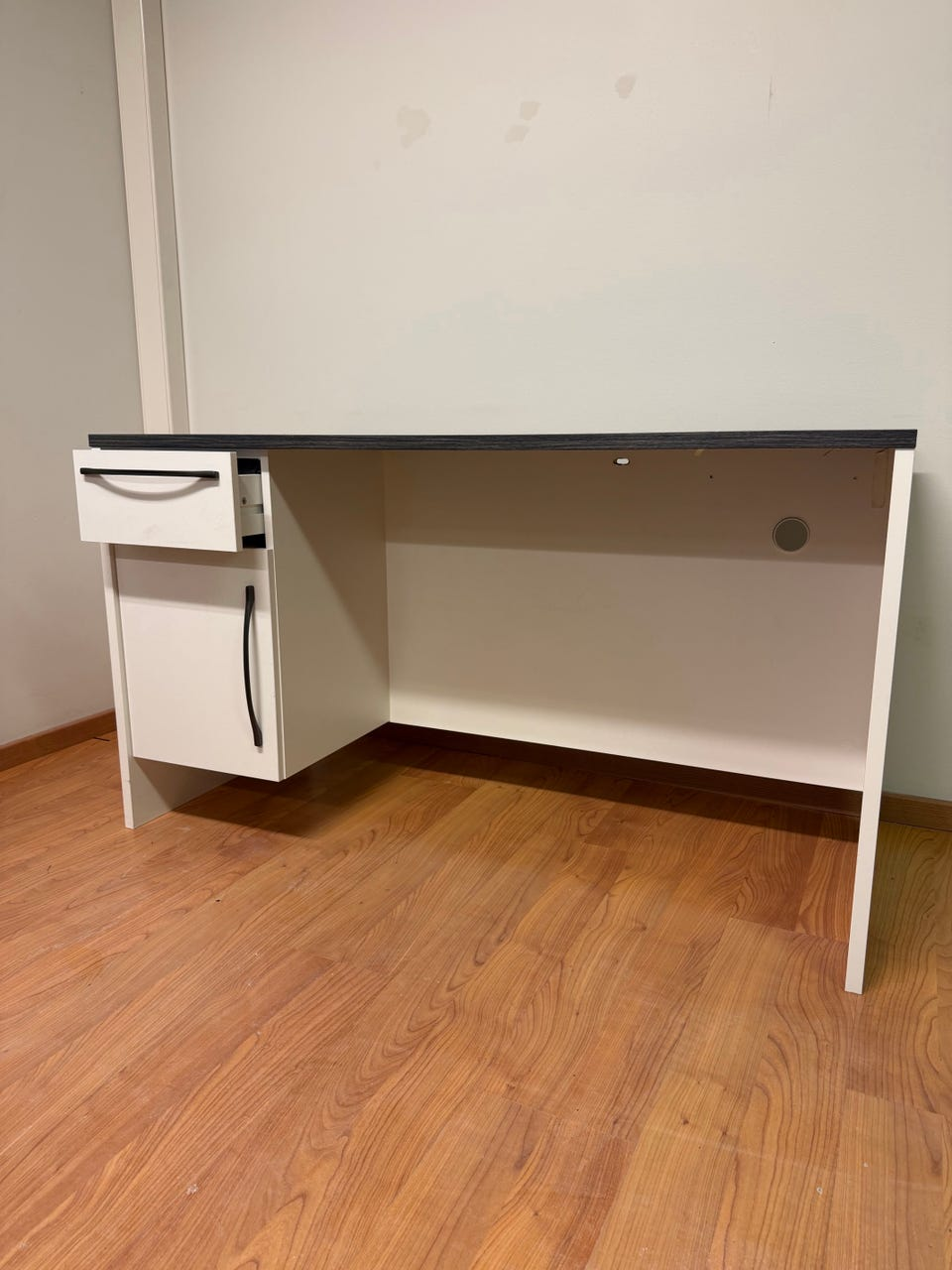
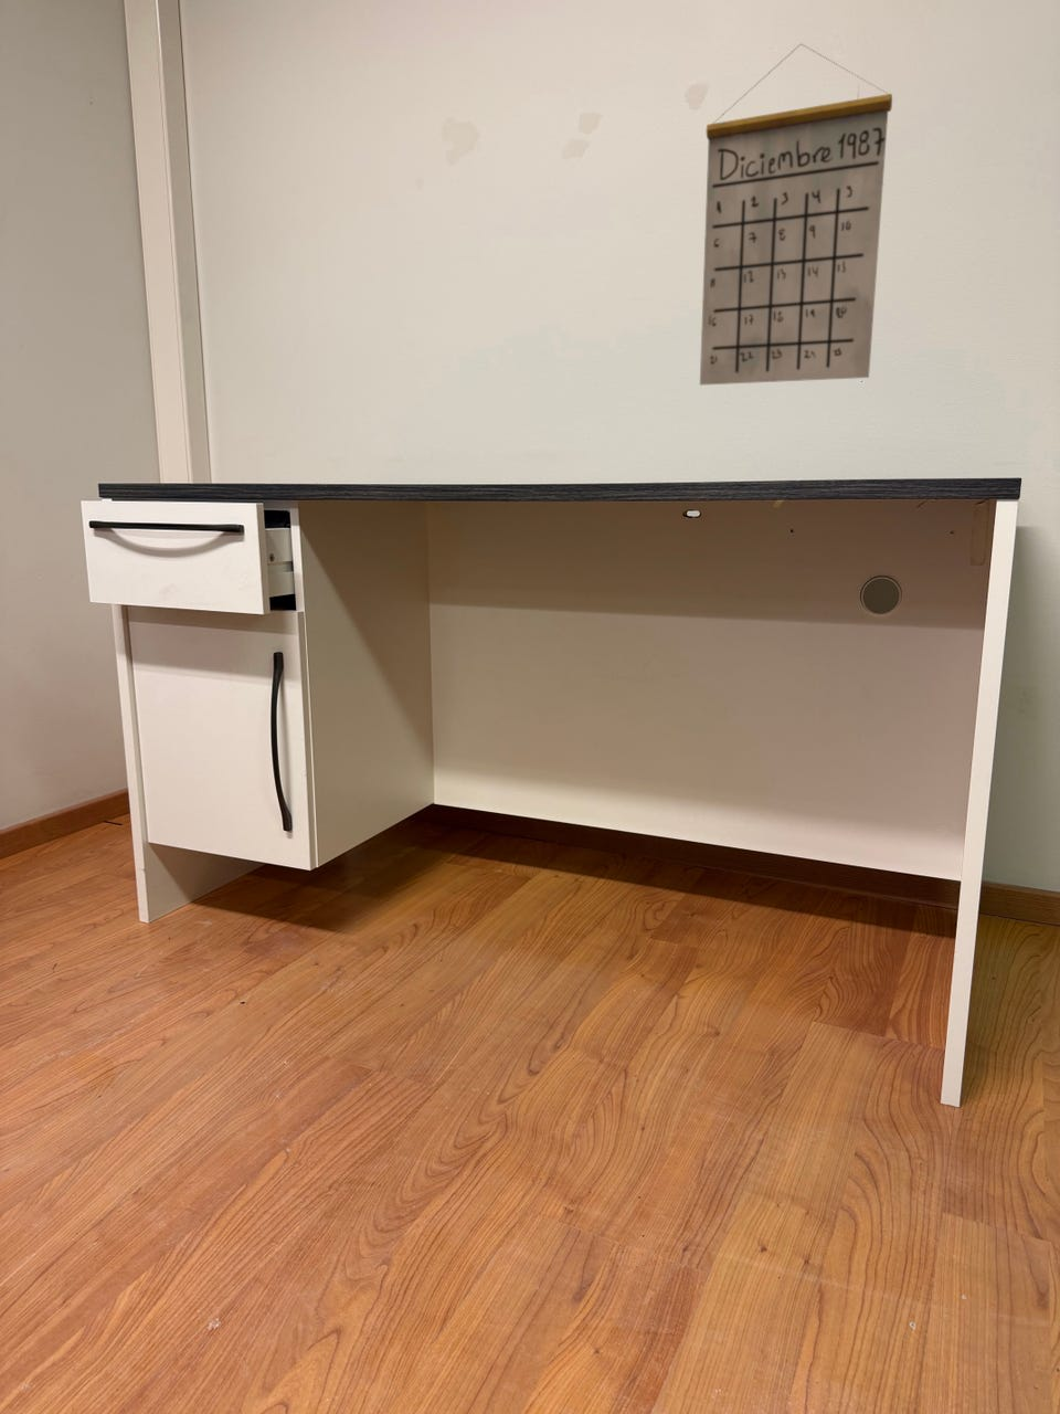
+ calendar [699,42,893,386]
